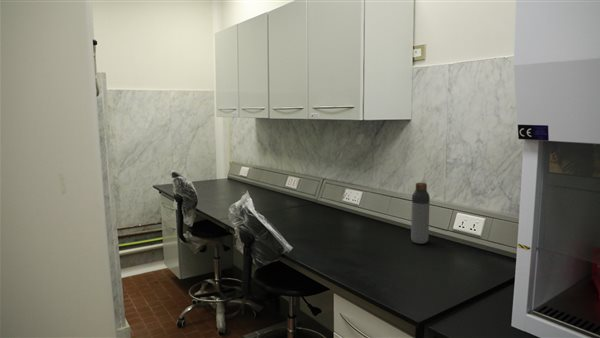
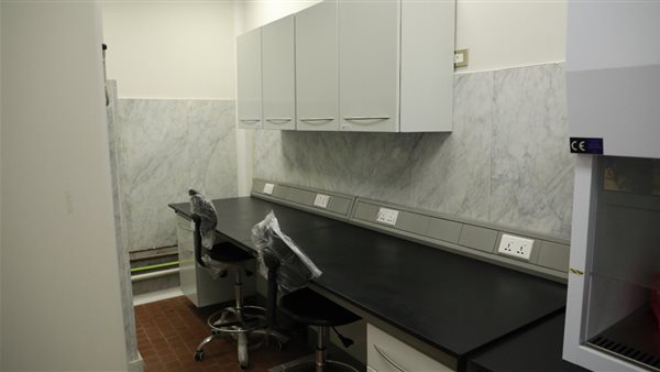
- bottle [410,182,431,245]
